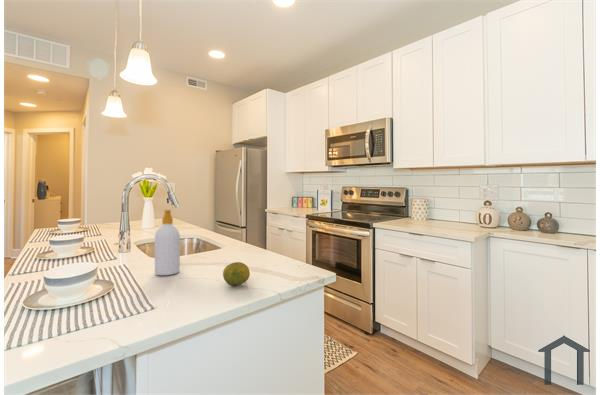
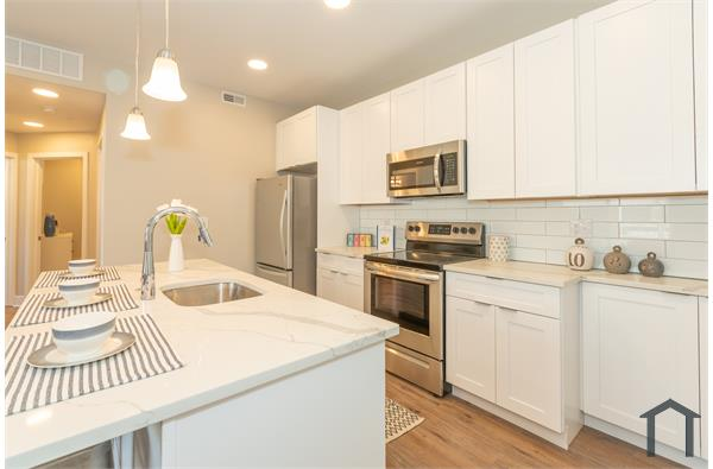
- soap bottle [154,209,181,276]
- fruit [222,261,251,287]
